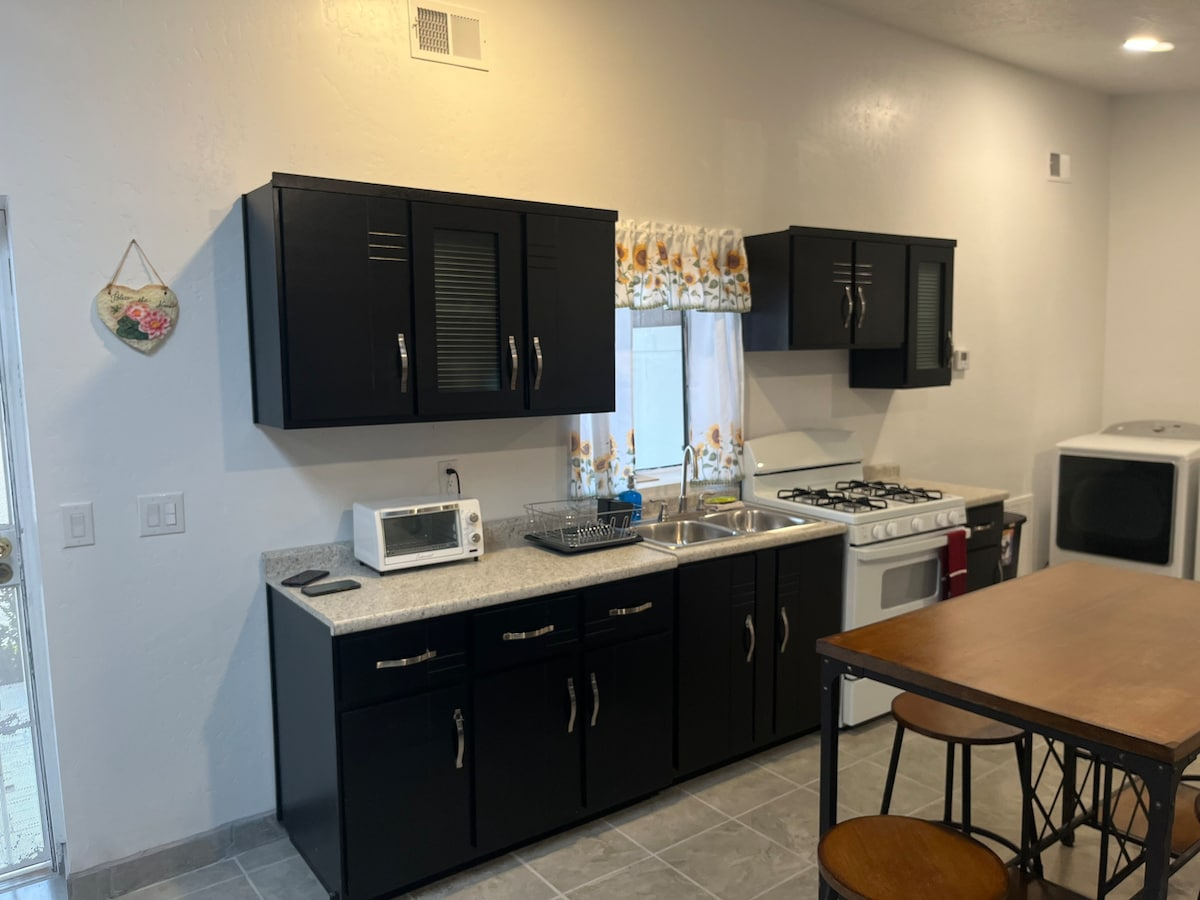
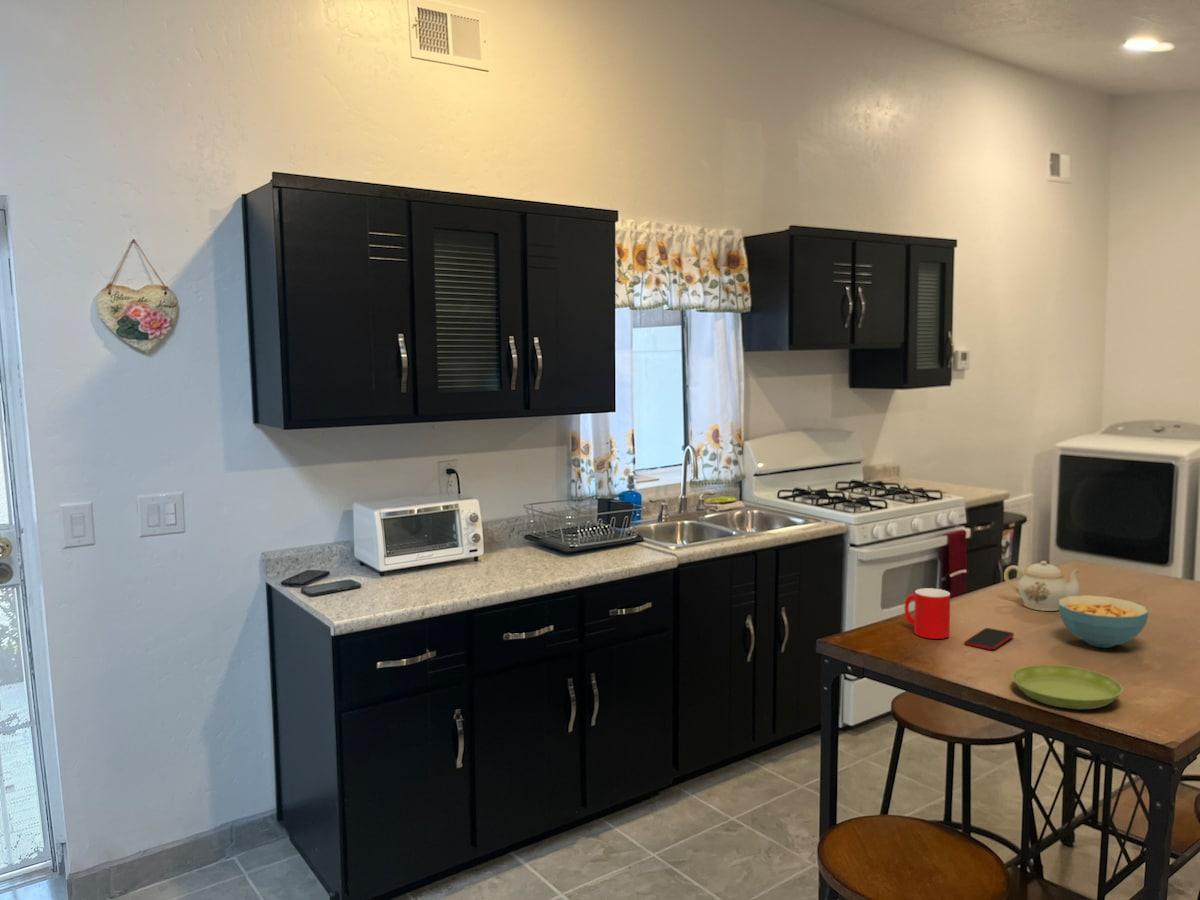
+ teapot [1003,560,1082,612]
+ saucer [1011,664,1124,710]
+ smartphone [963,627,1015,651]
+ cereal bowl [1058,594,1150,649]
+ cup [904,587,951,640]
